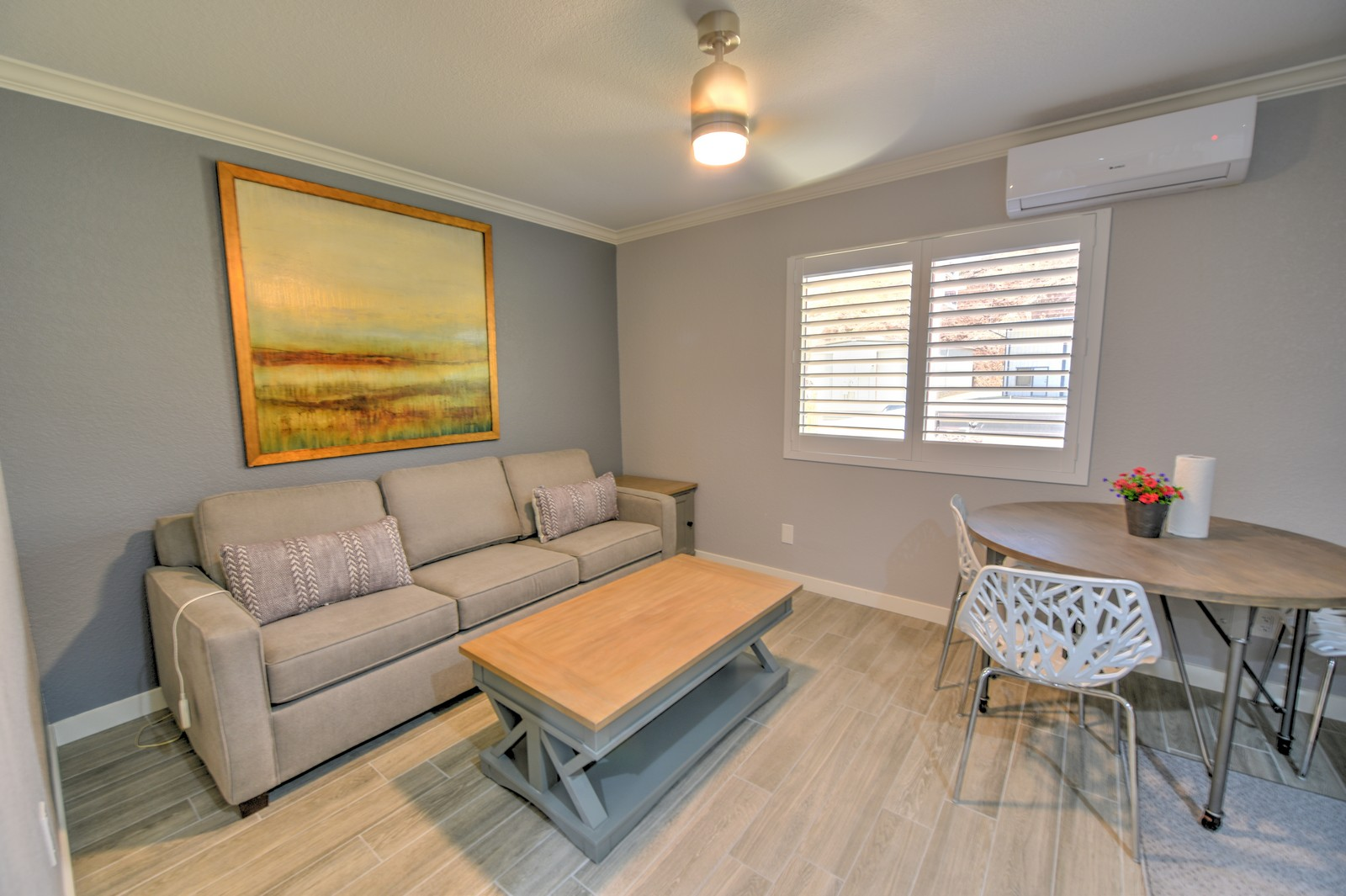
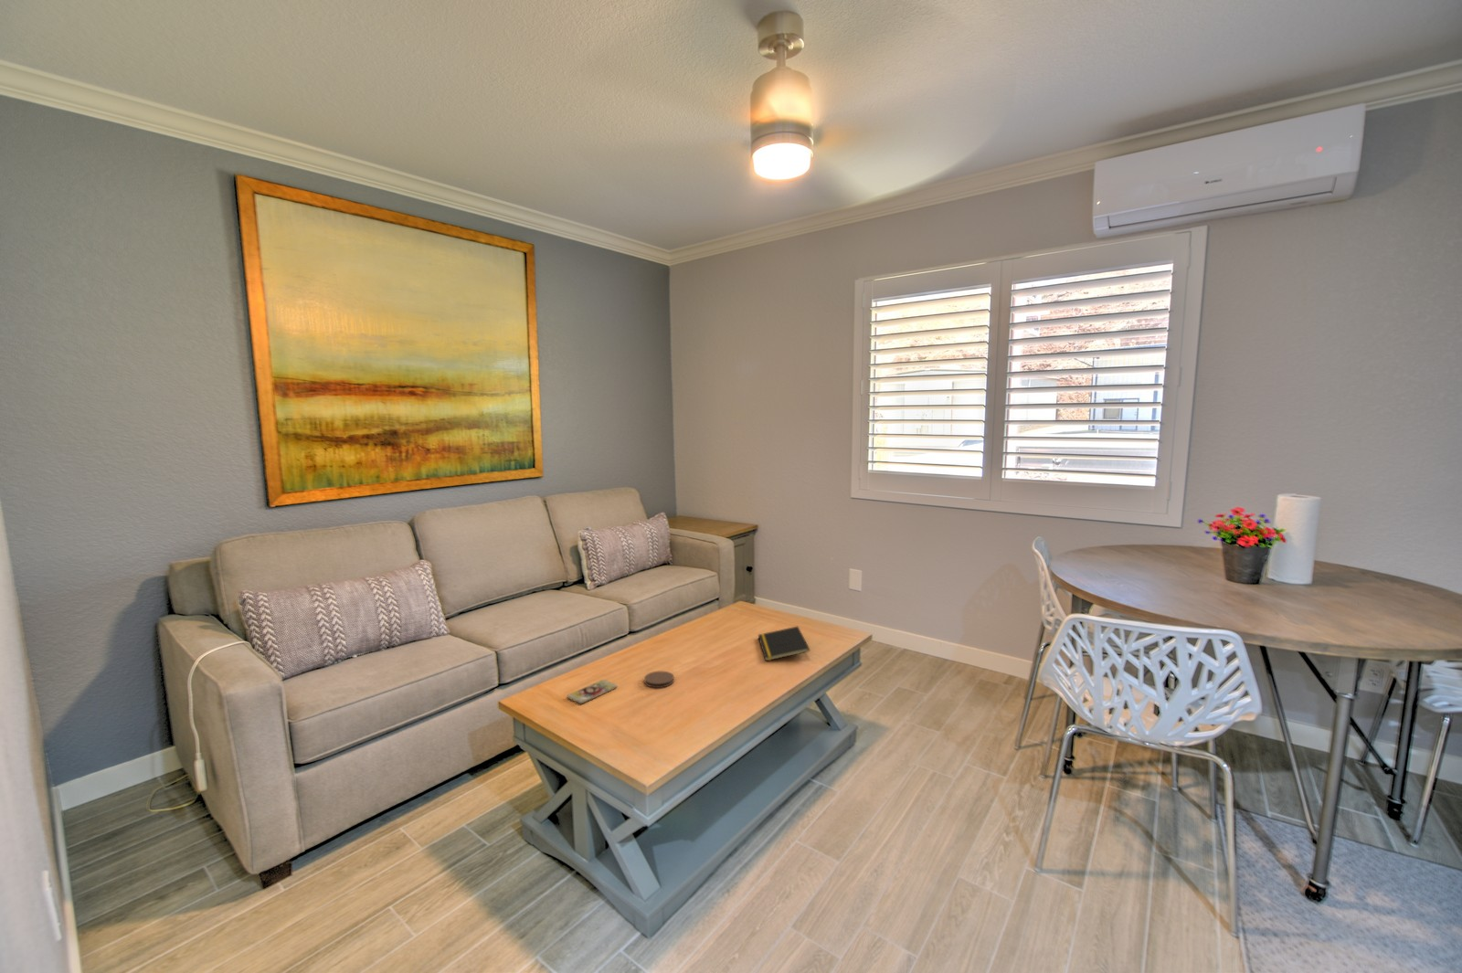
+ smartphone [567,679,618,705]
+ coaster [643,671,676,688]
+ notepad [757,626,810,661]
